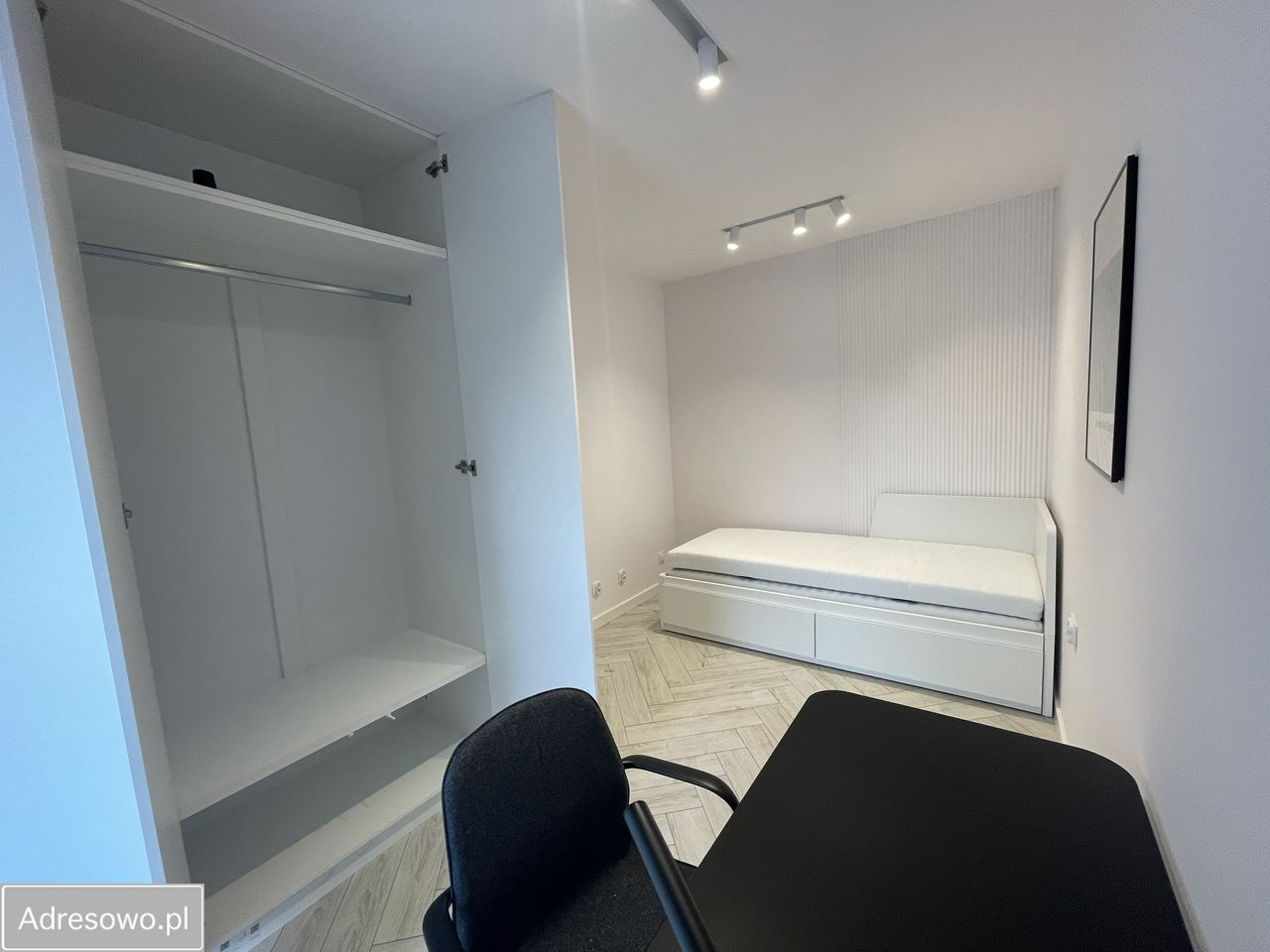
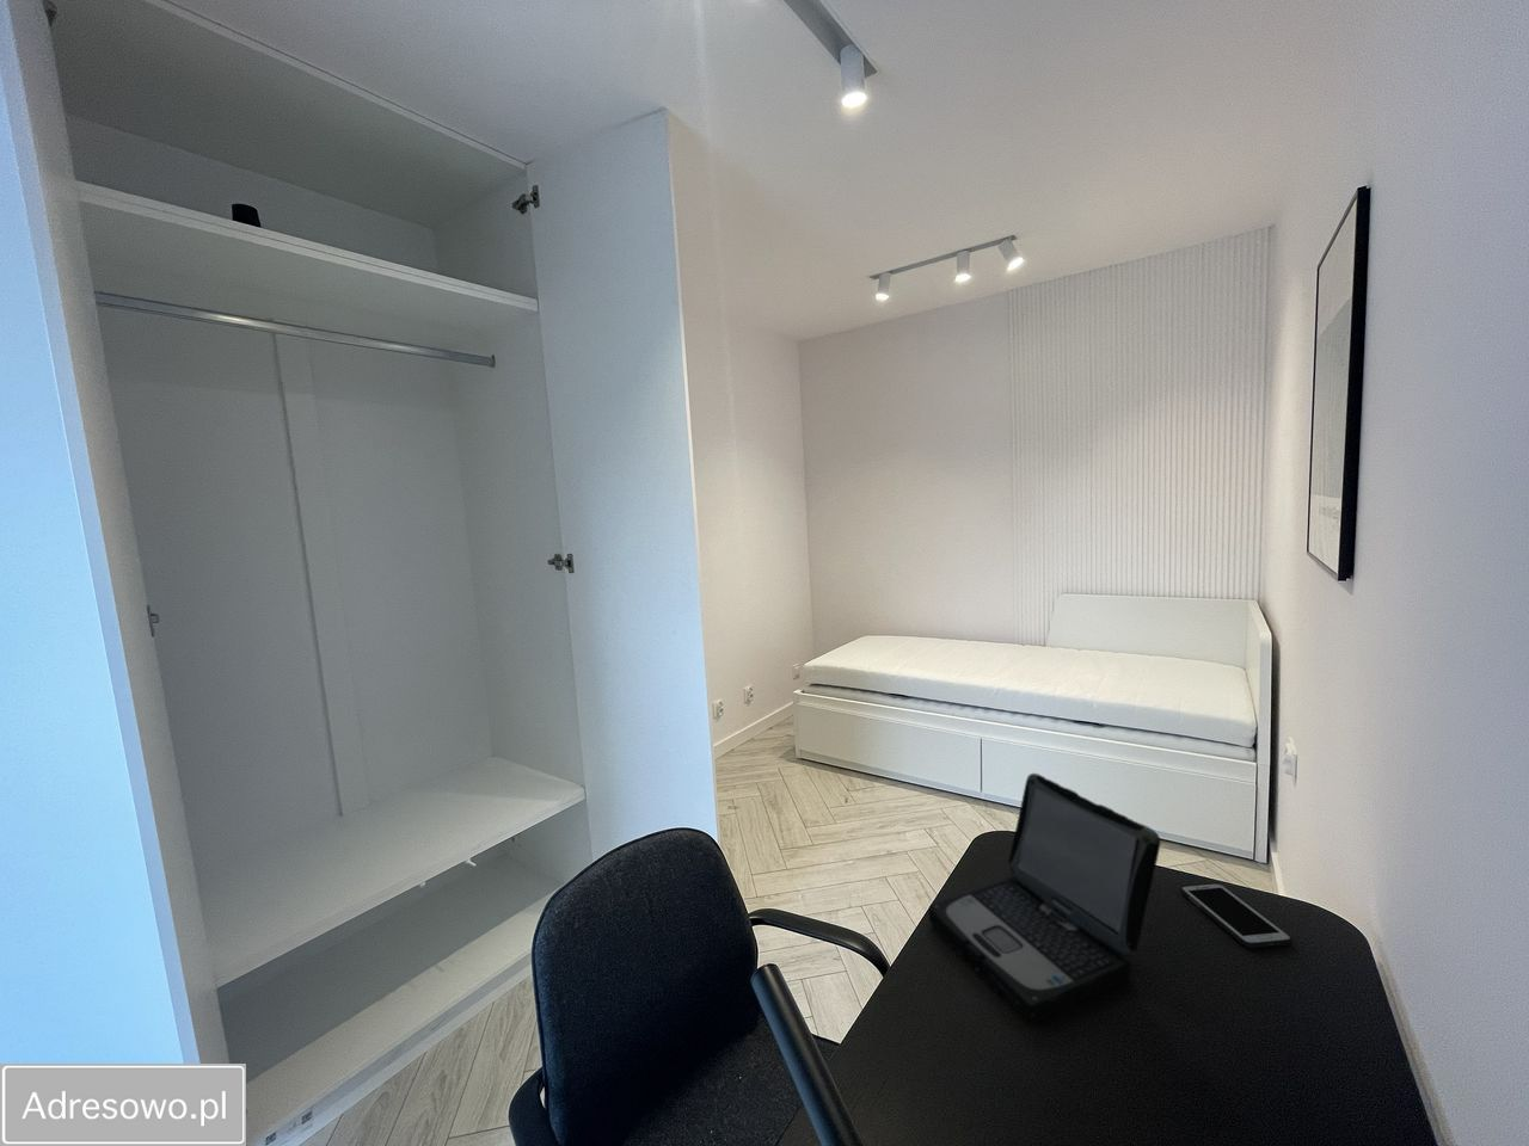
+ laptop [927,773,1161,1023]
+ cell phone [1179,881,1294,949]
